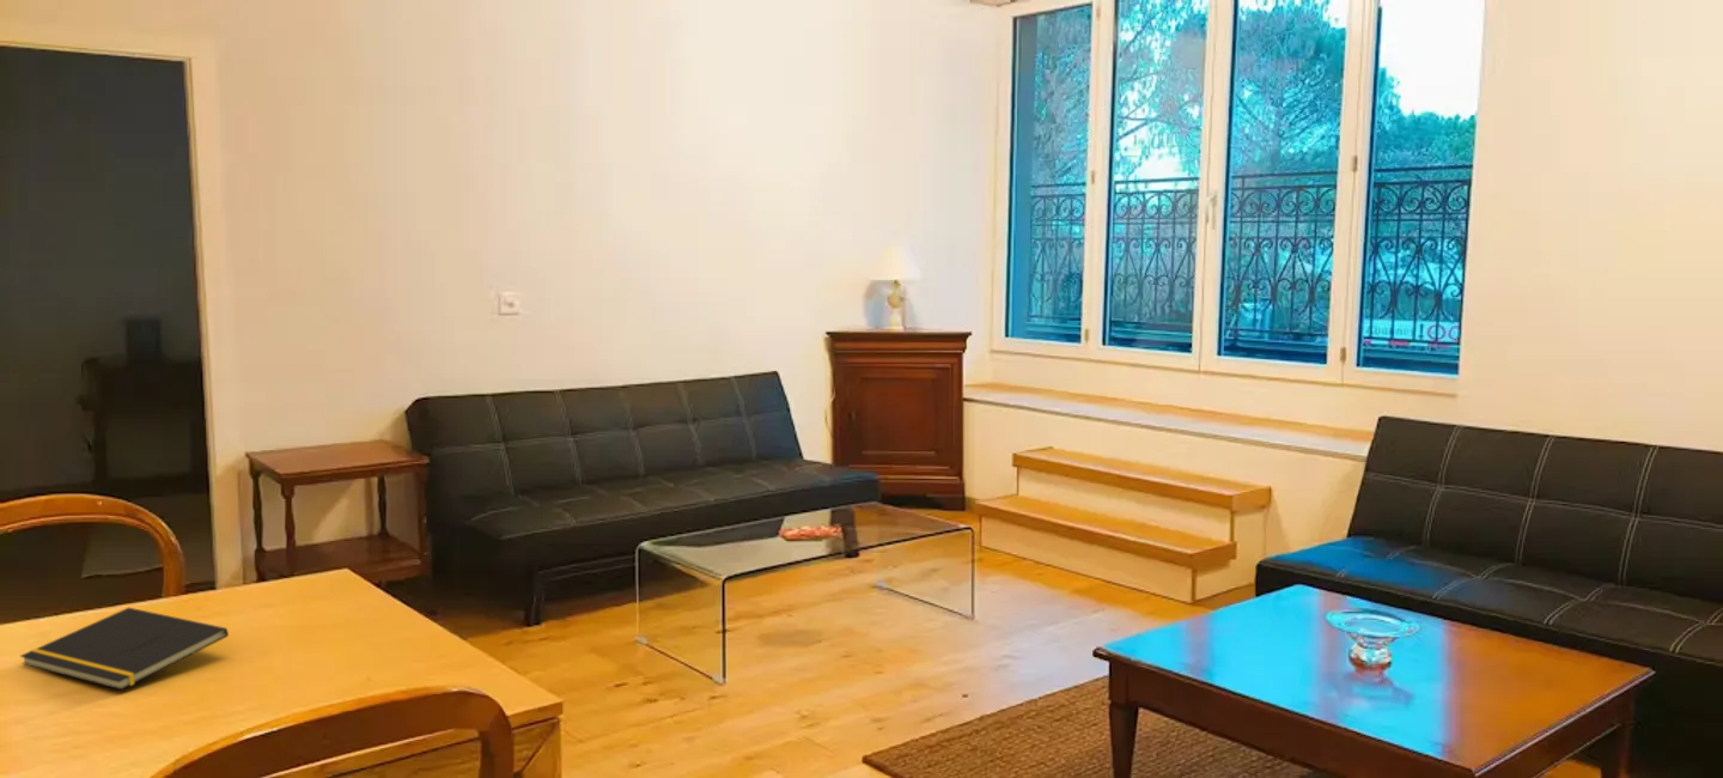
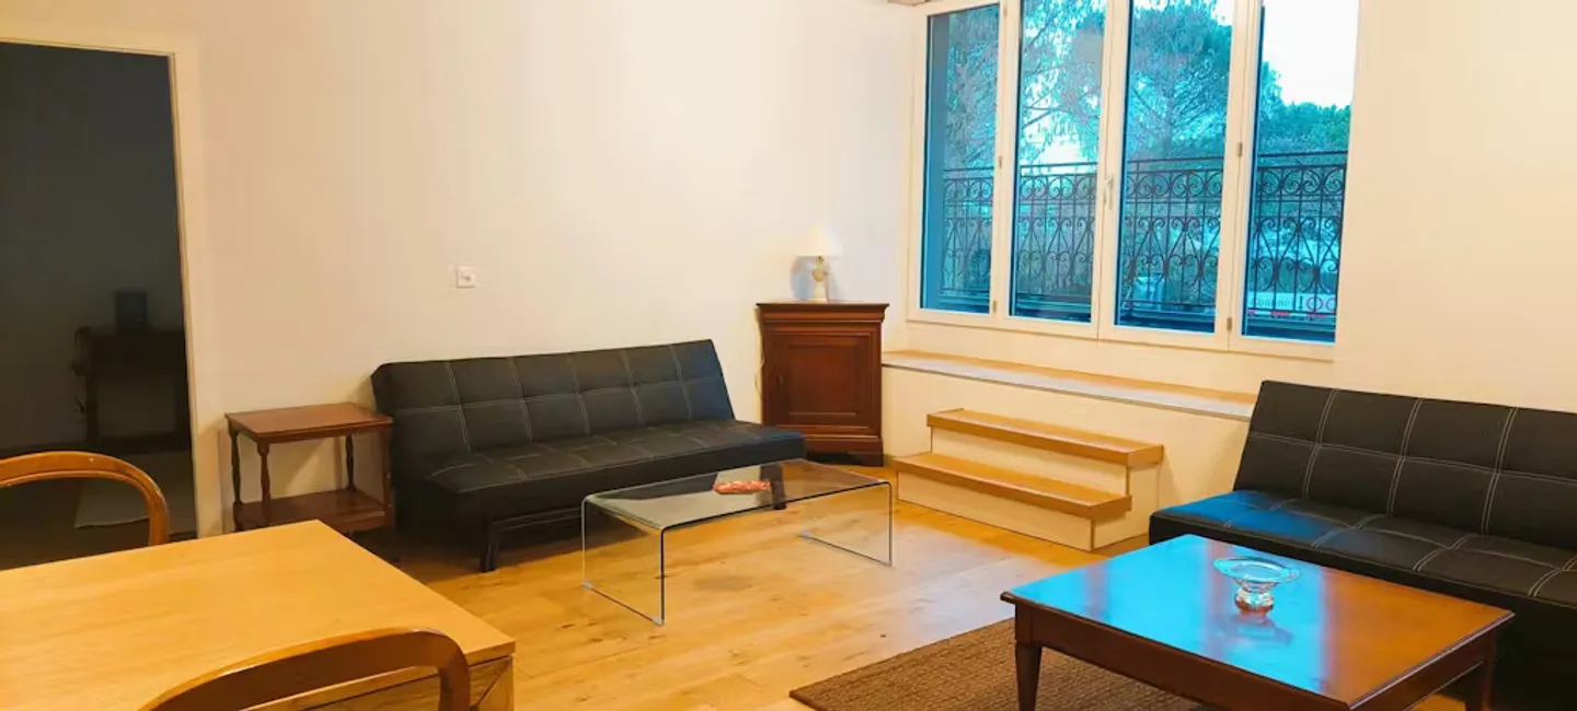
- notepad [19,607,230,691]
